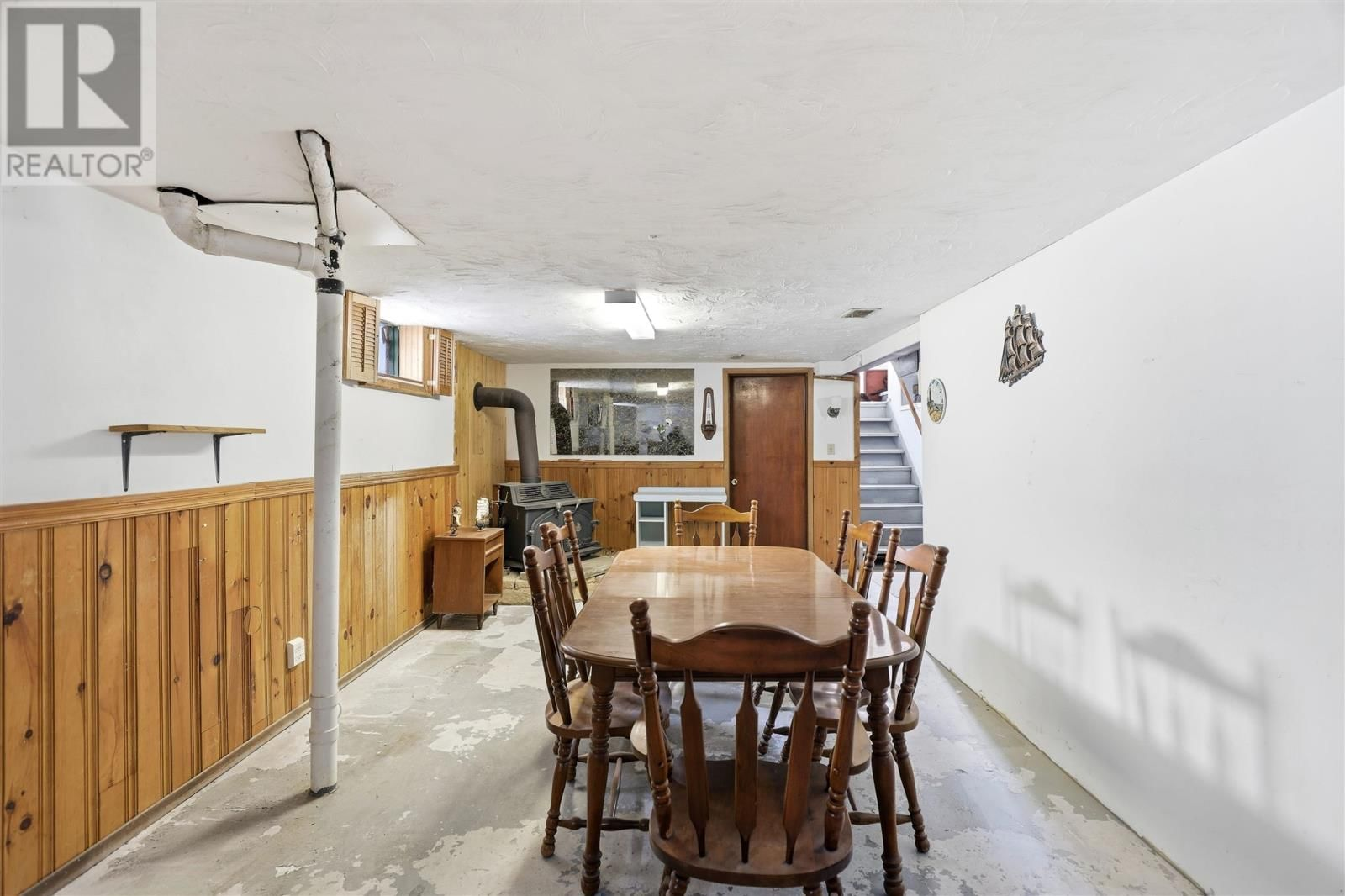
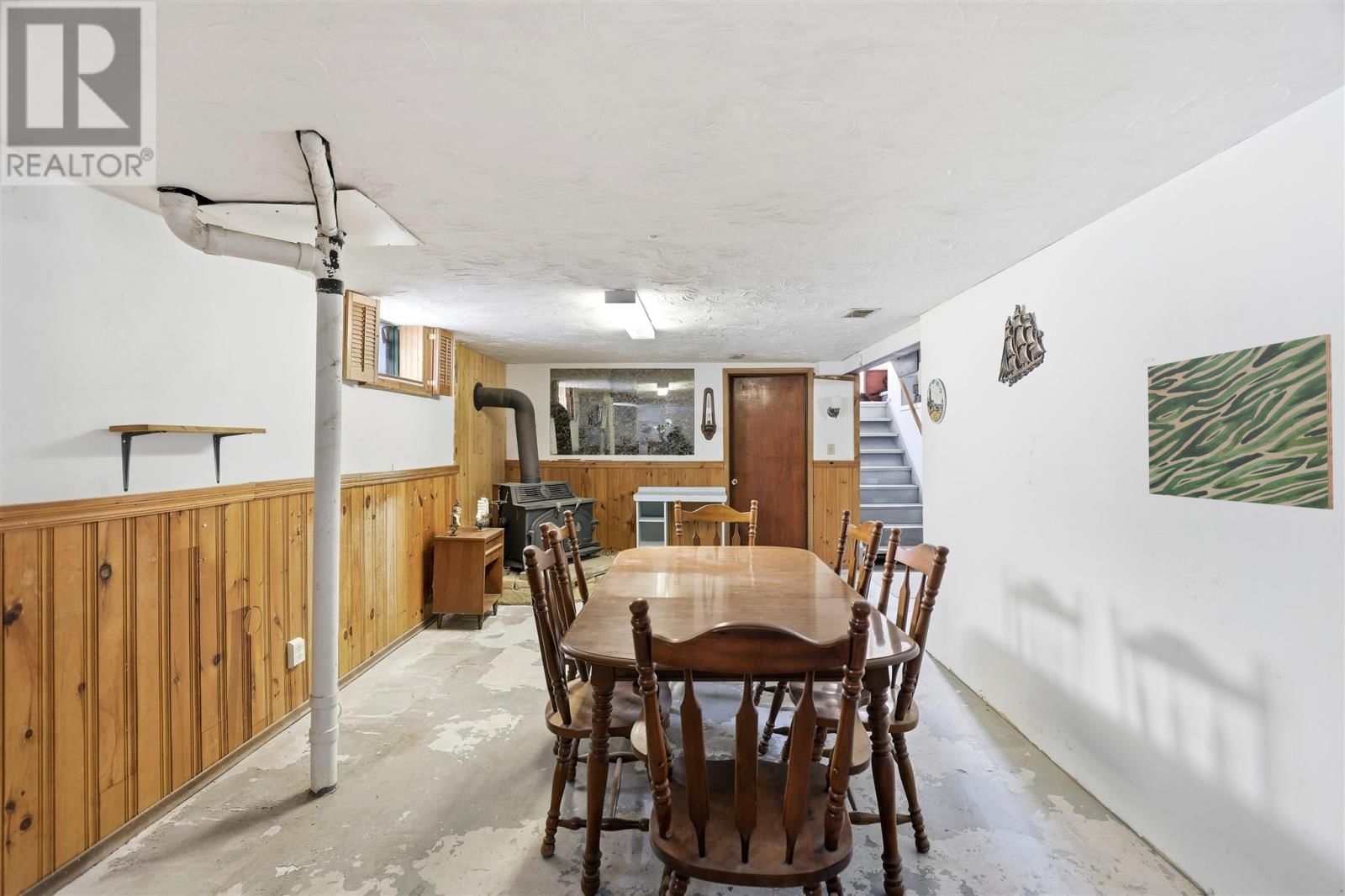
+ wall art [1147,334,1334,510]
